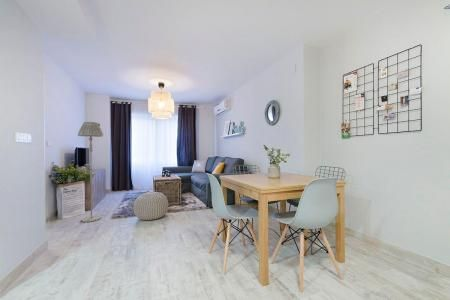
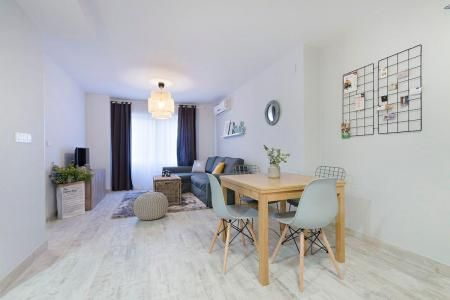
- floor lamp [77,121,104,223]
